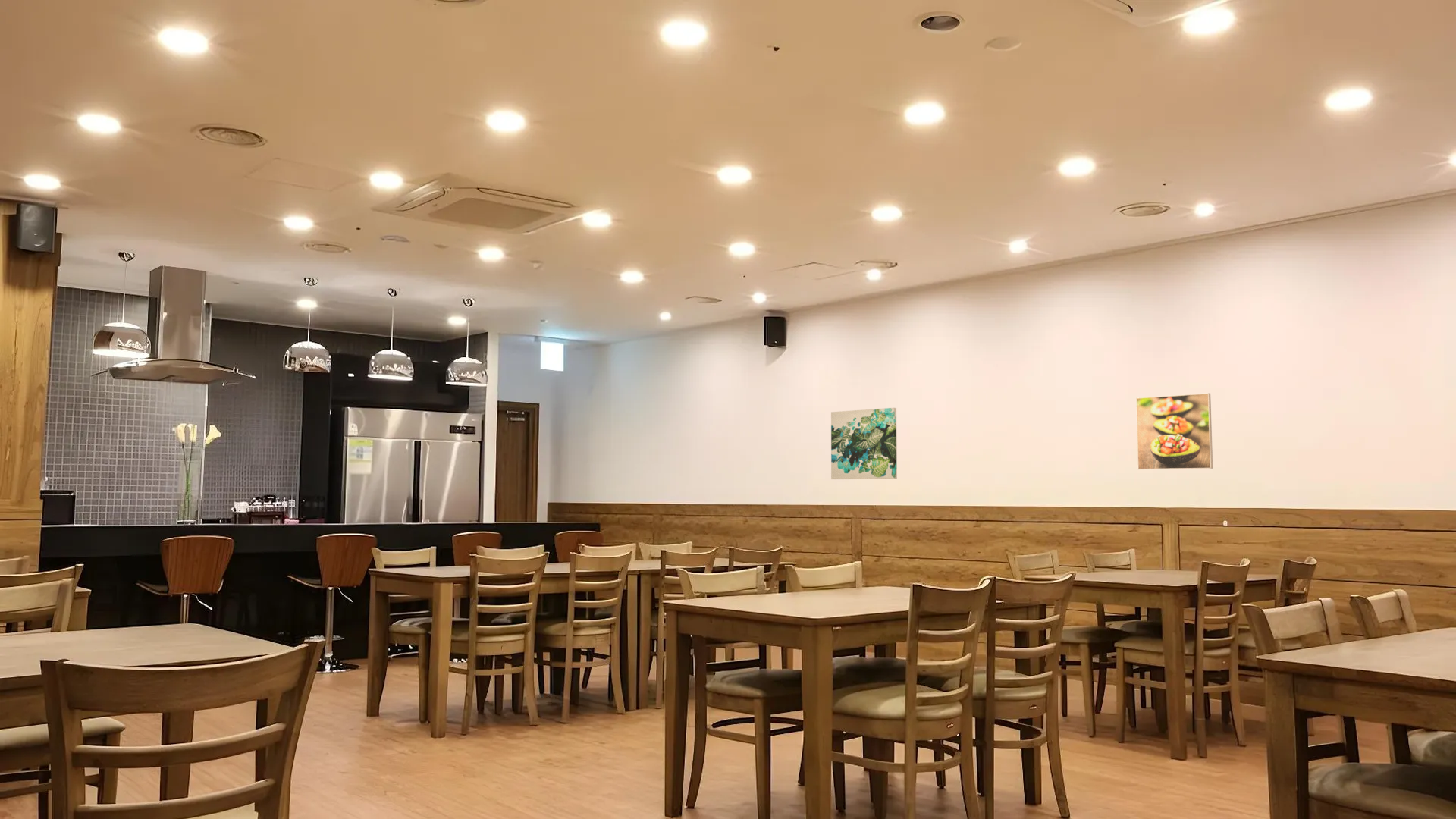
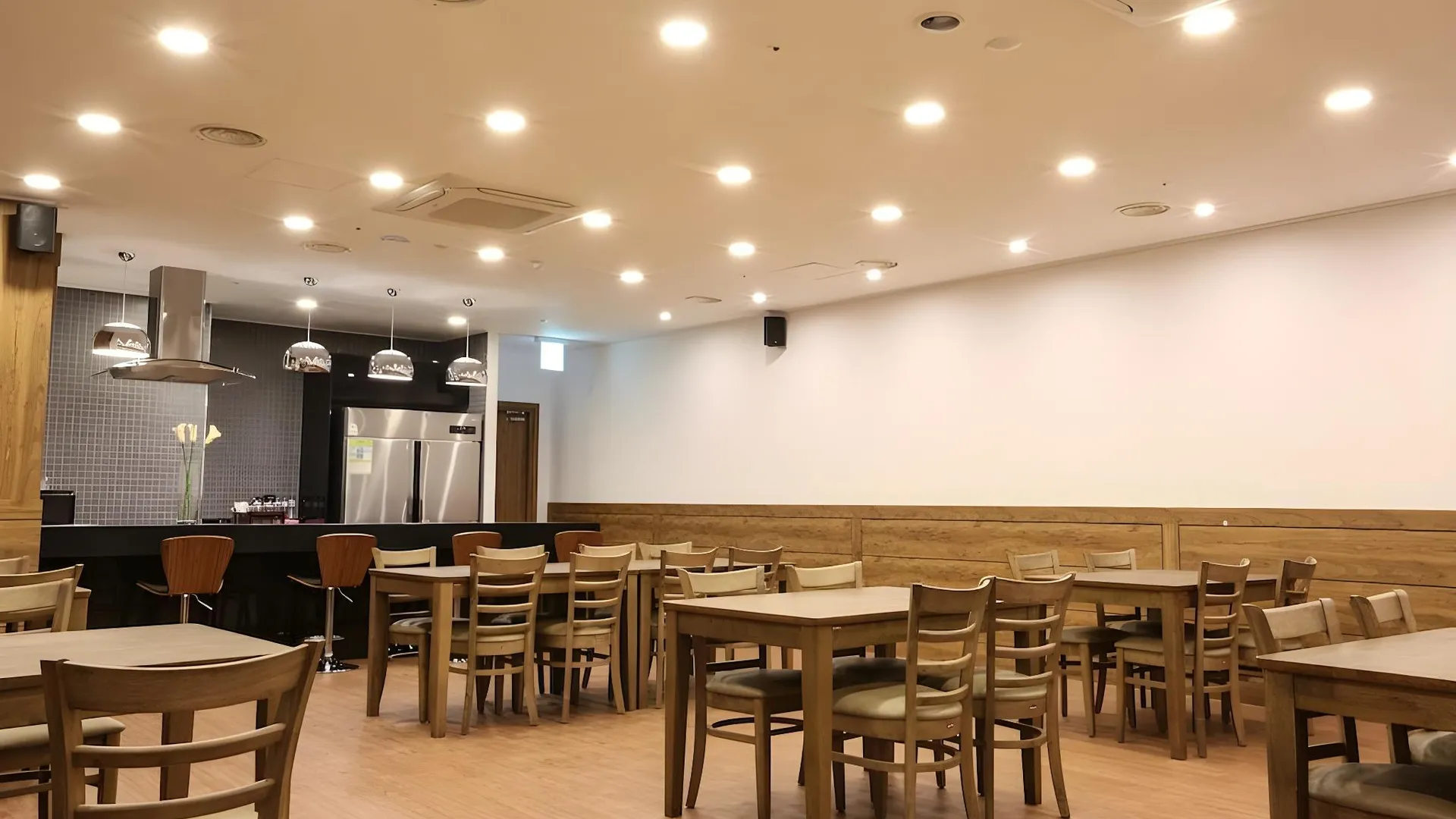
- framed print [1135,393,1213,470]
- wall art [830,407,898,480]
